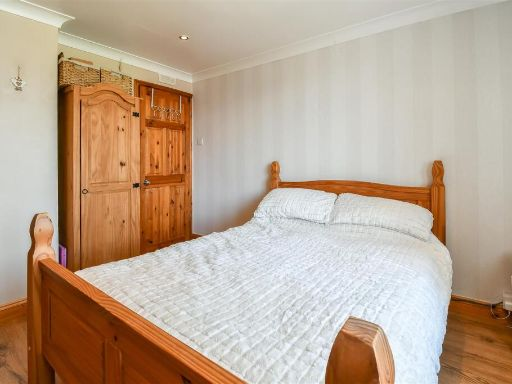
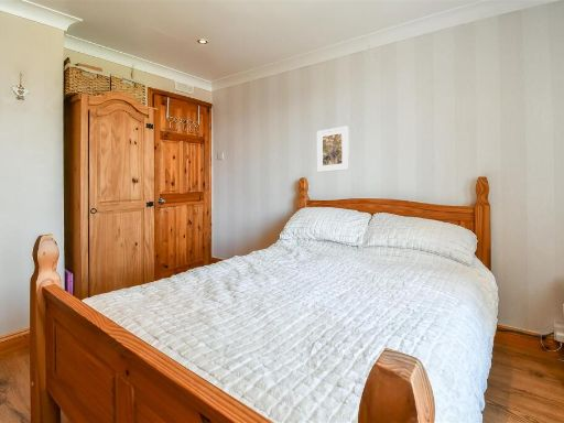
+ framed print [316,124,350,173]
